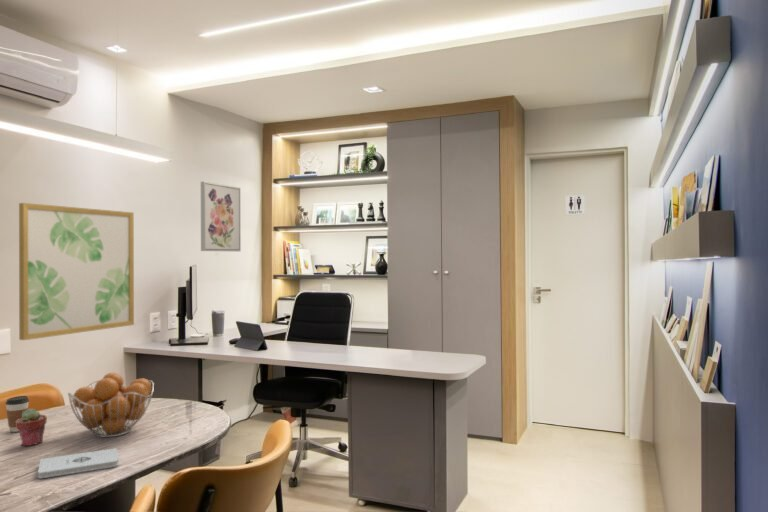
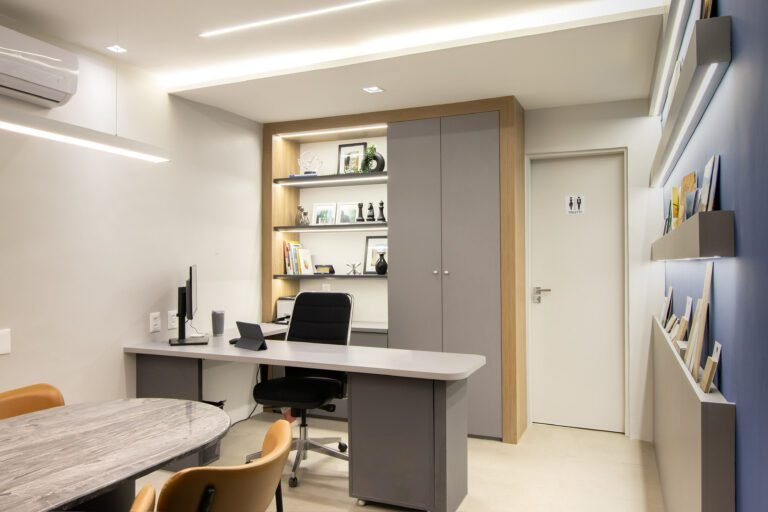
- fruit basket [67,372,155,438]
- coffee cup [5,395,30,433]
- notepad [37,447,119,479]
- potted succulent [16,408,48,447]
- wall art [200,181,242,252]
- wall art [18,202,135,341]
